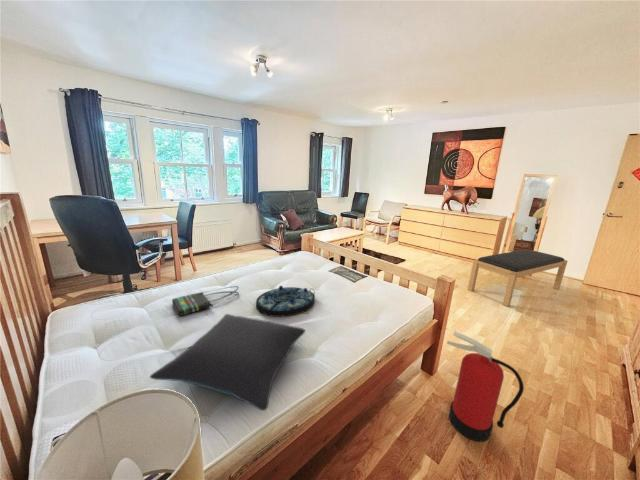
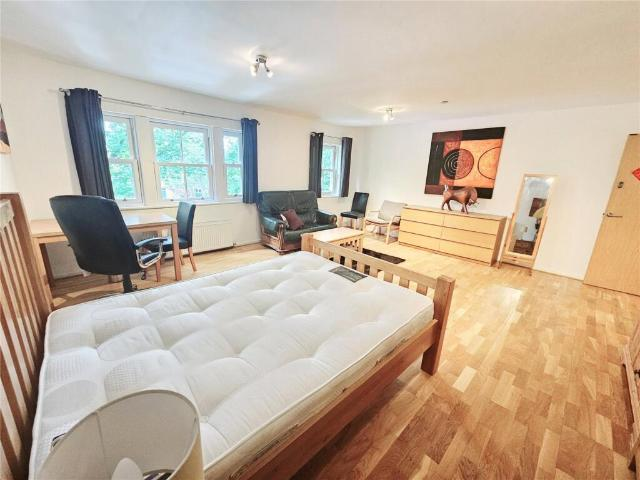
- pillow [149,313,306,412]
- tote bag [171,285,240,317]
- fire extinguisher [446,331,525,443]
- serving tray [255,285,316,318]
- bench [467,249,569,307]
